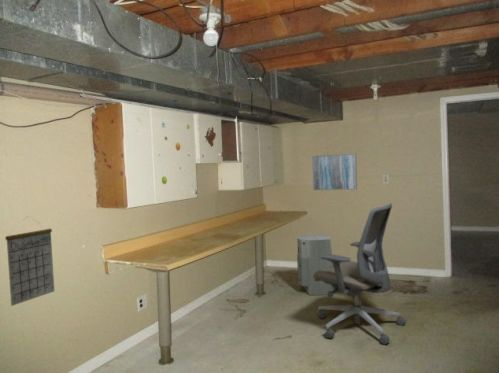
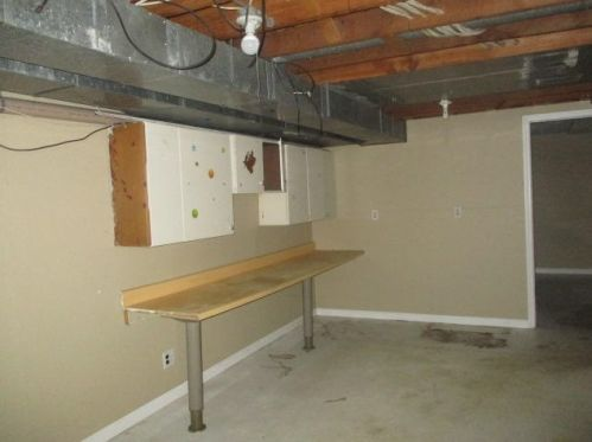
- wall art [311,153,358,191]
- calendar [4,216,55,307]
- office chair [313,202,407,345]
- air purifier [296,234,335,296]
